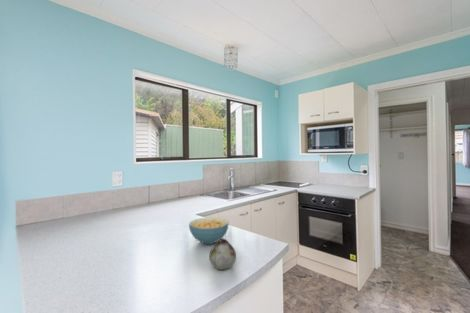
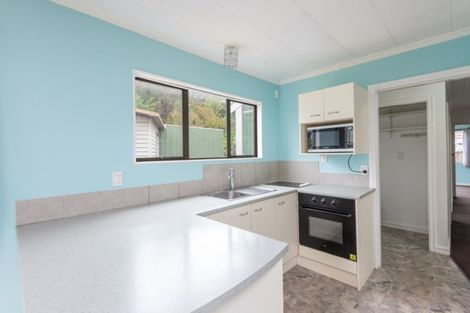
- fruit [208,238,237,270]
- cereal bowl [188,216,230,245]
